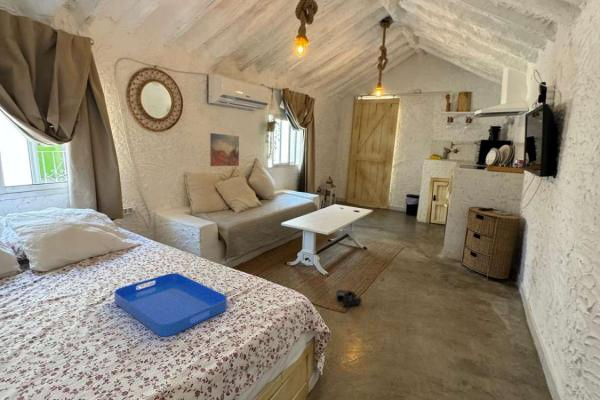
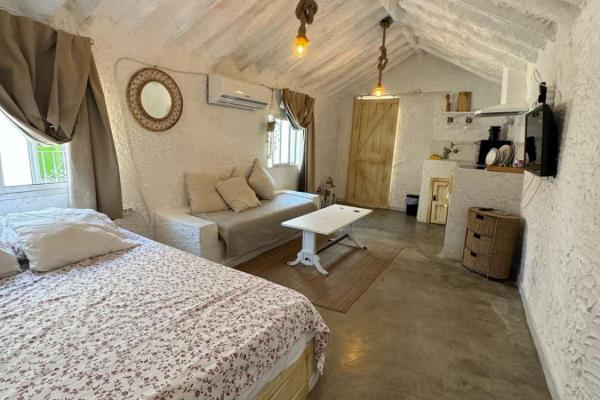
- wall art [209,132,240,167]
- serving tray [113,272,228,337]
- boots [335,289,363,307]
